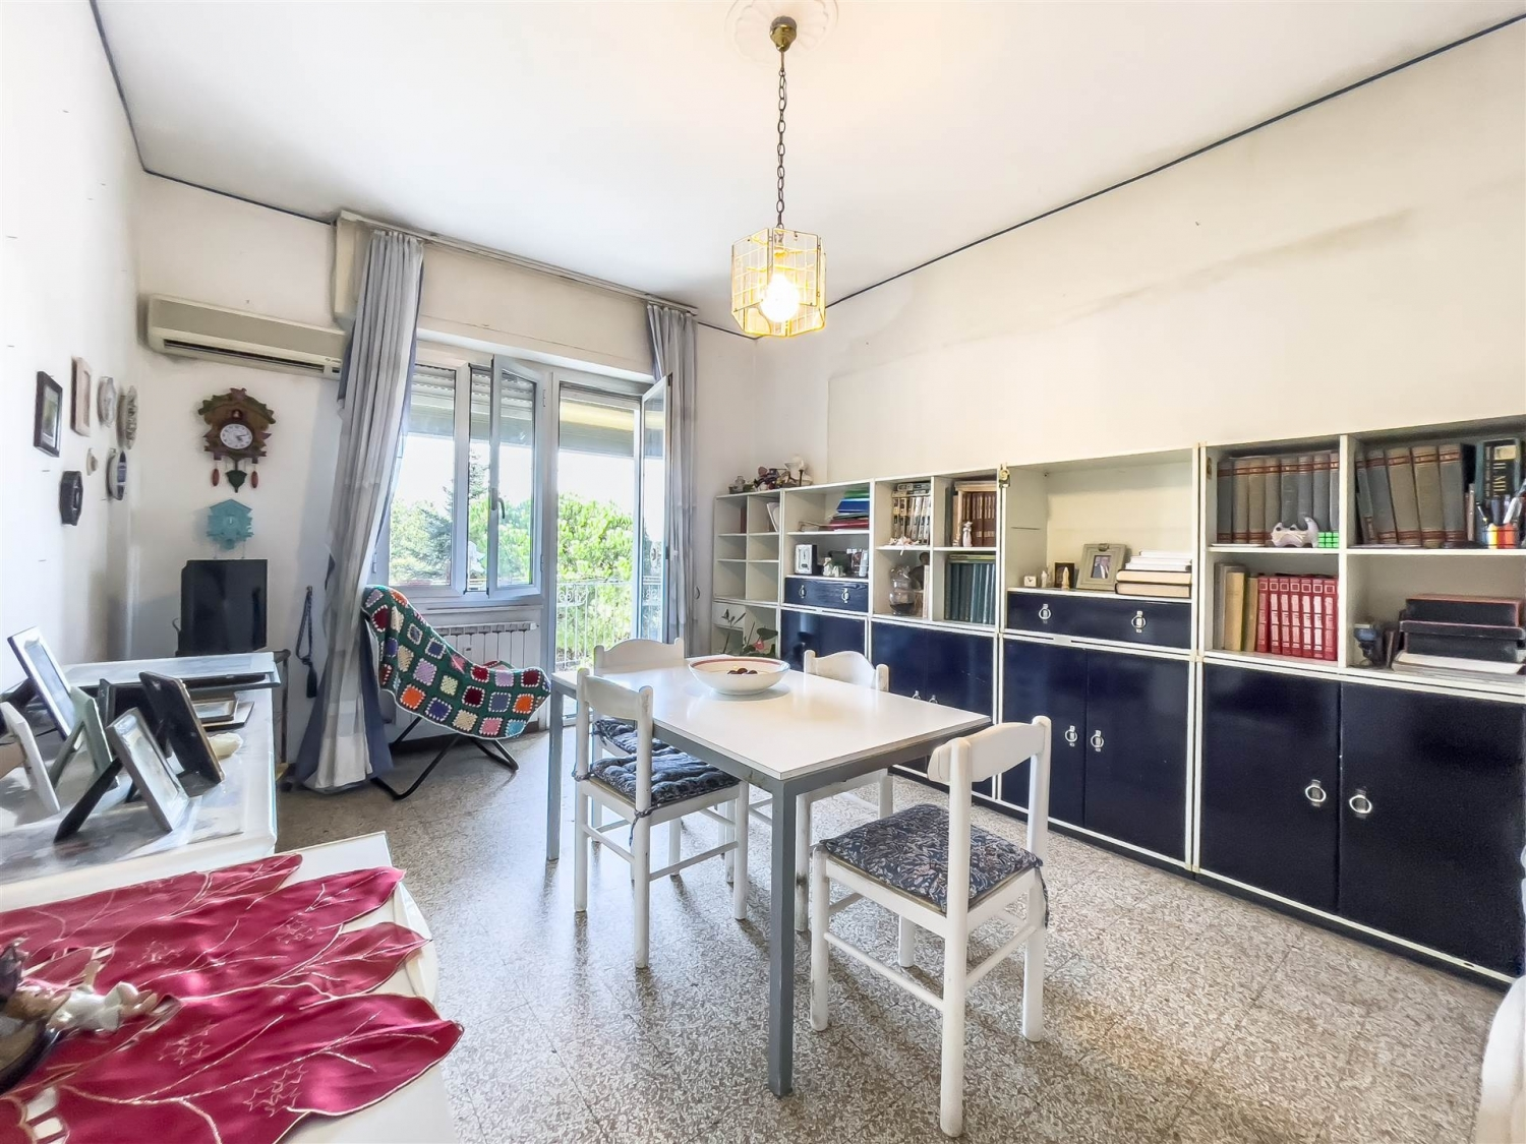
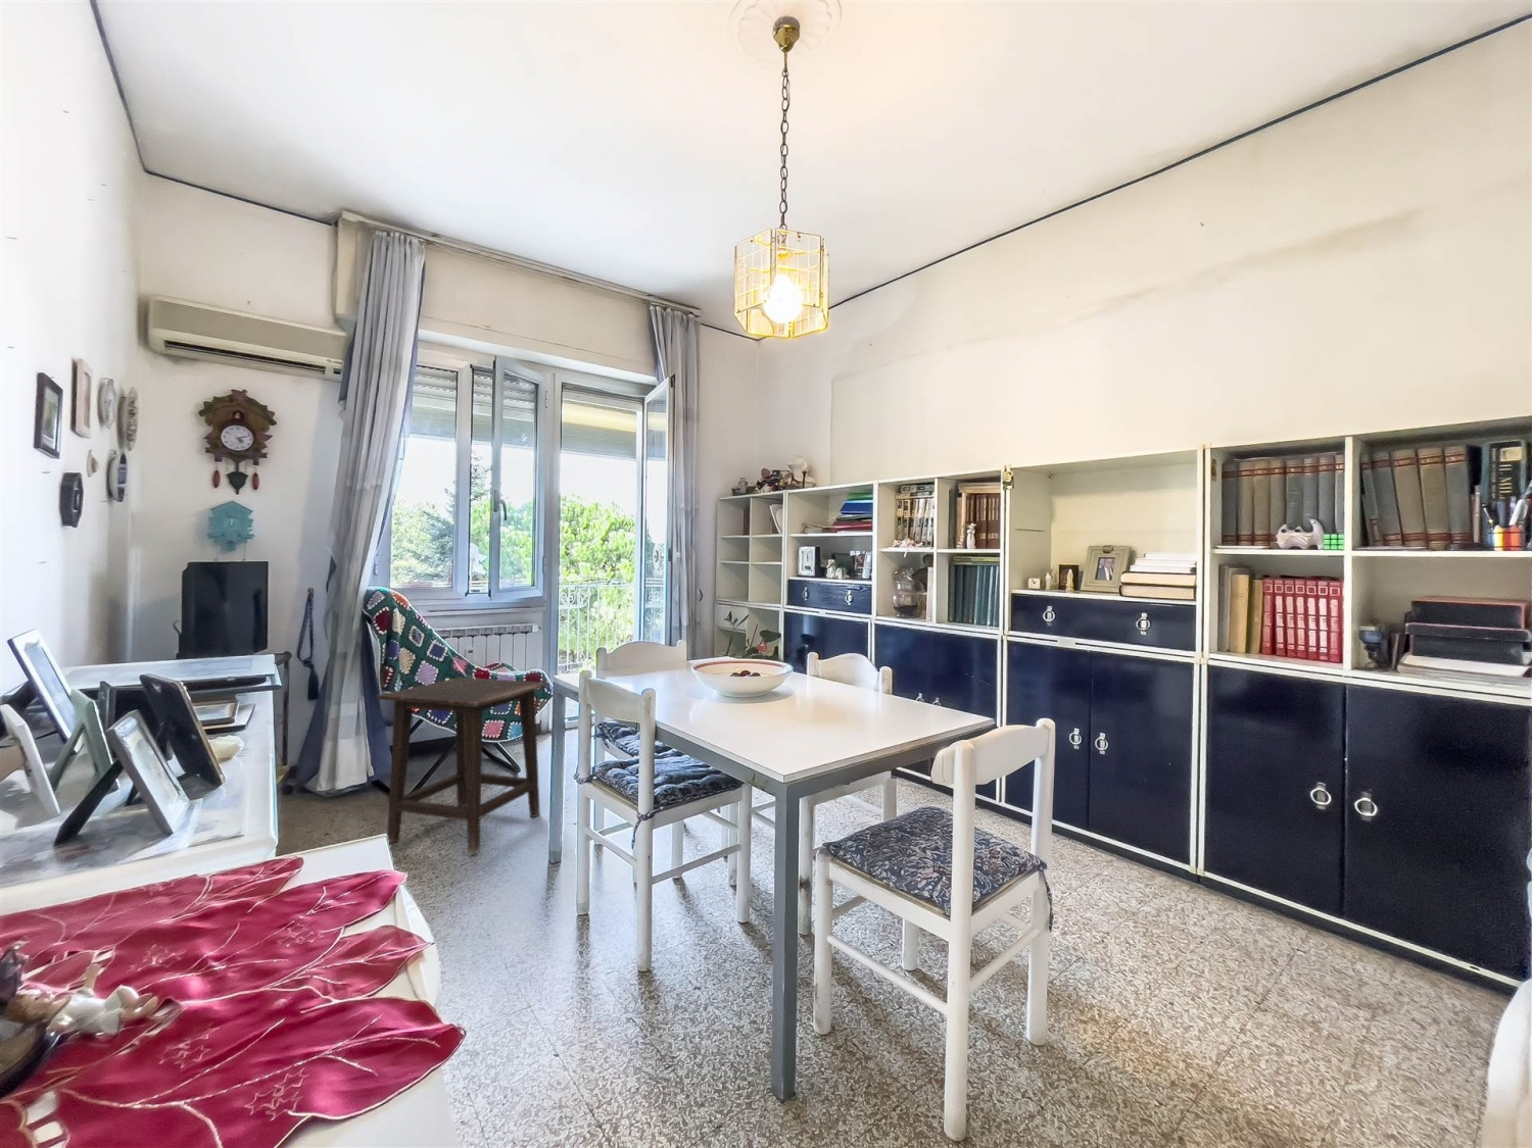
+ side table [376,676,550,855]
